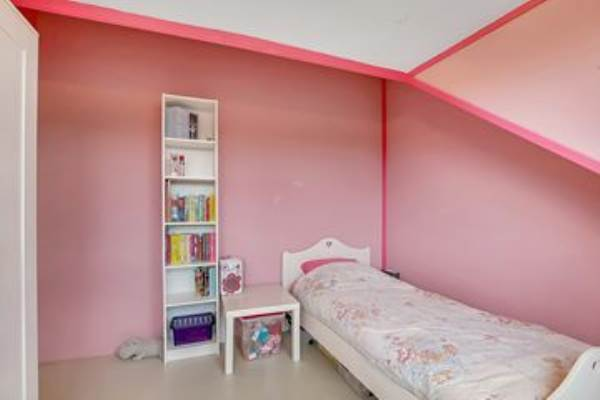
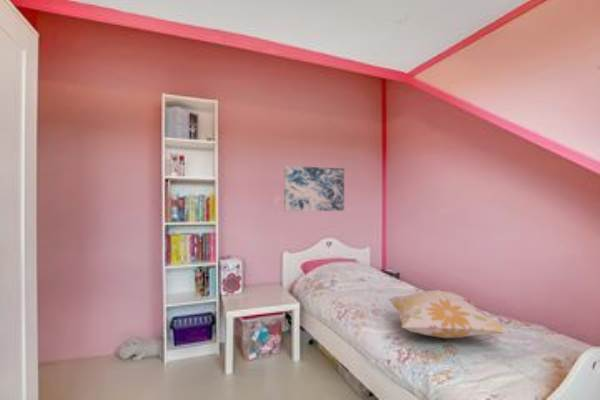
+ wall art [283,165,345,212]
+ decorative pillow [387,289,510,339]
